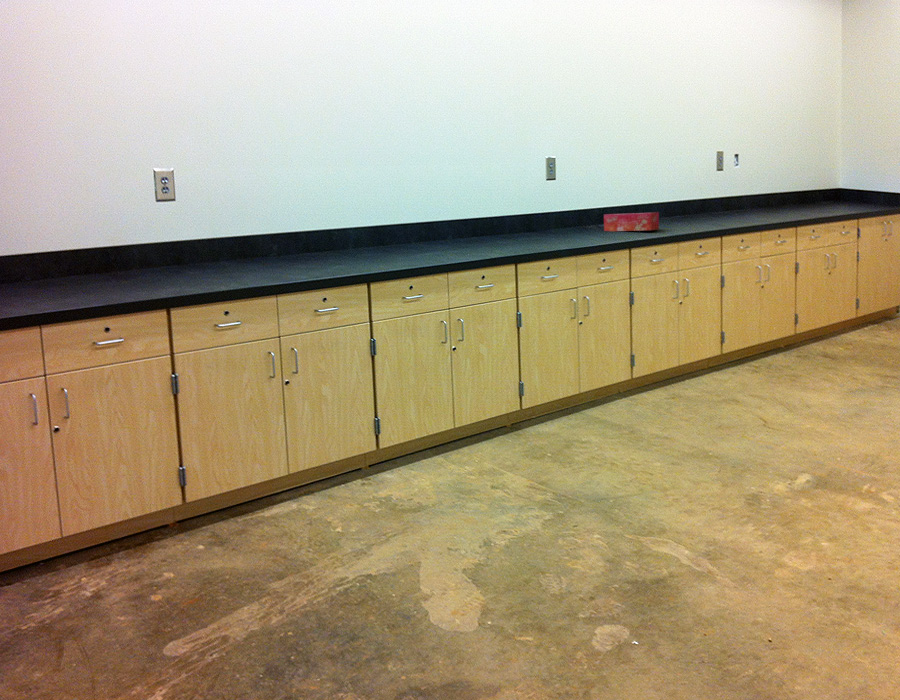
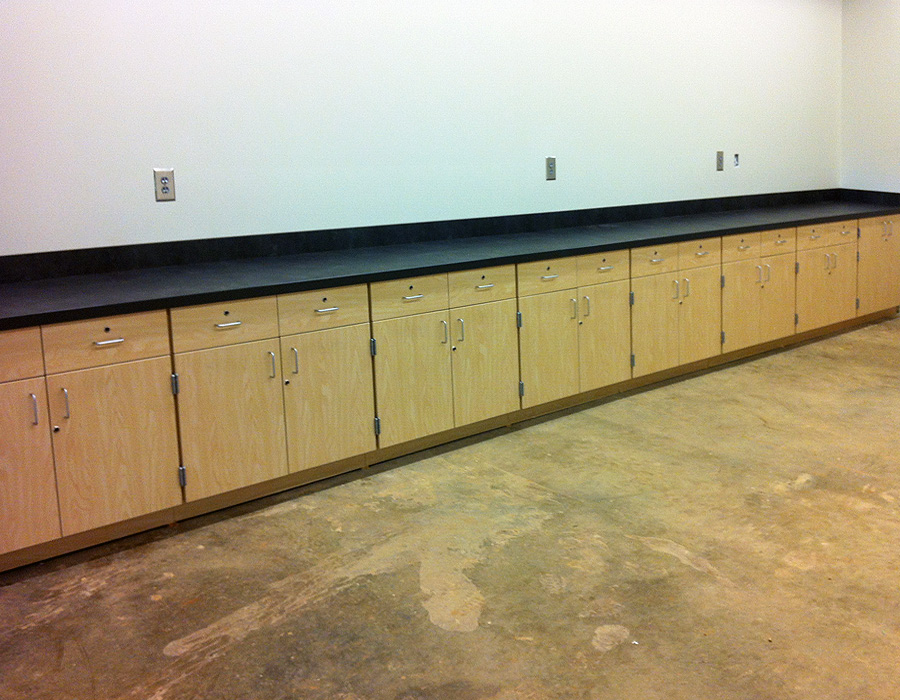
- tissue box [603,211,660,232]
